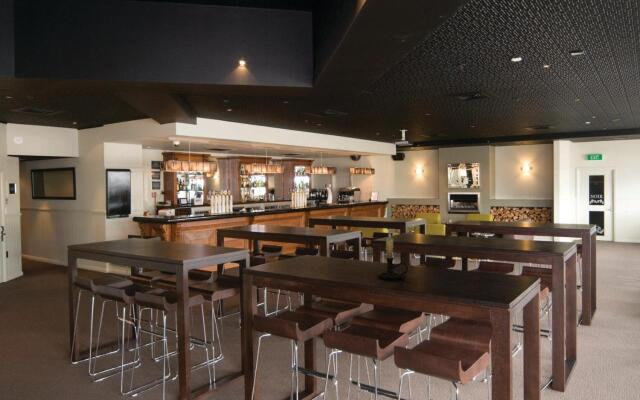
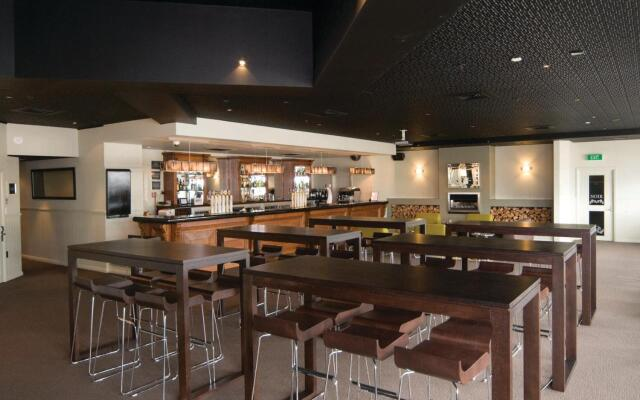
- candle holder [377,231,409,281]
